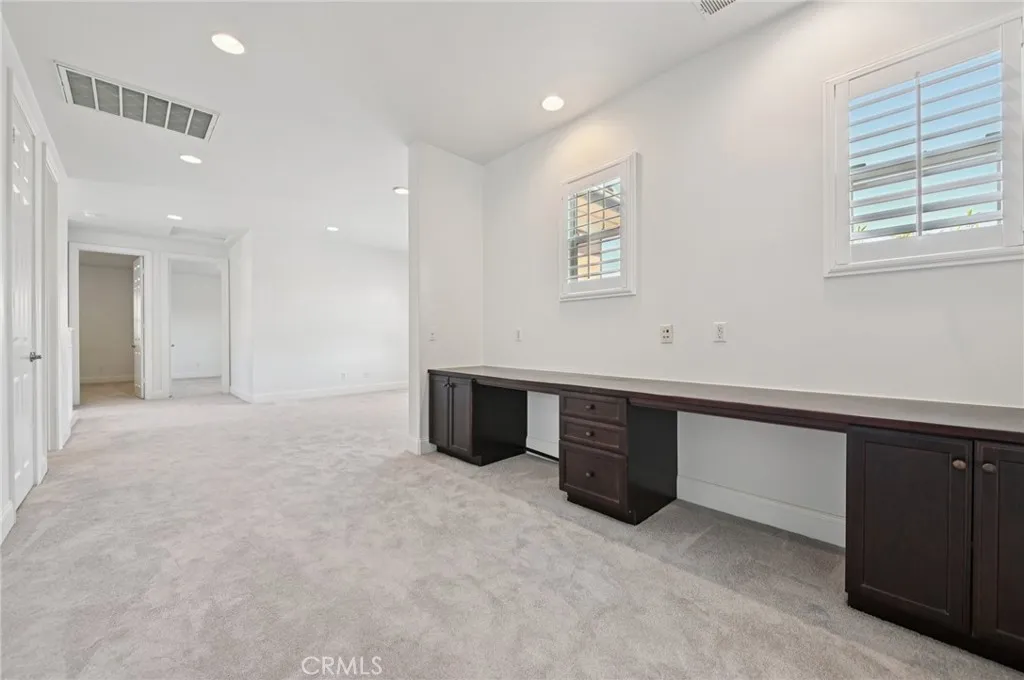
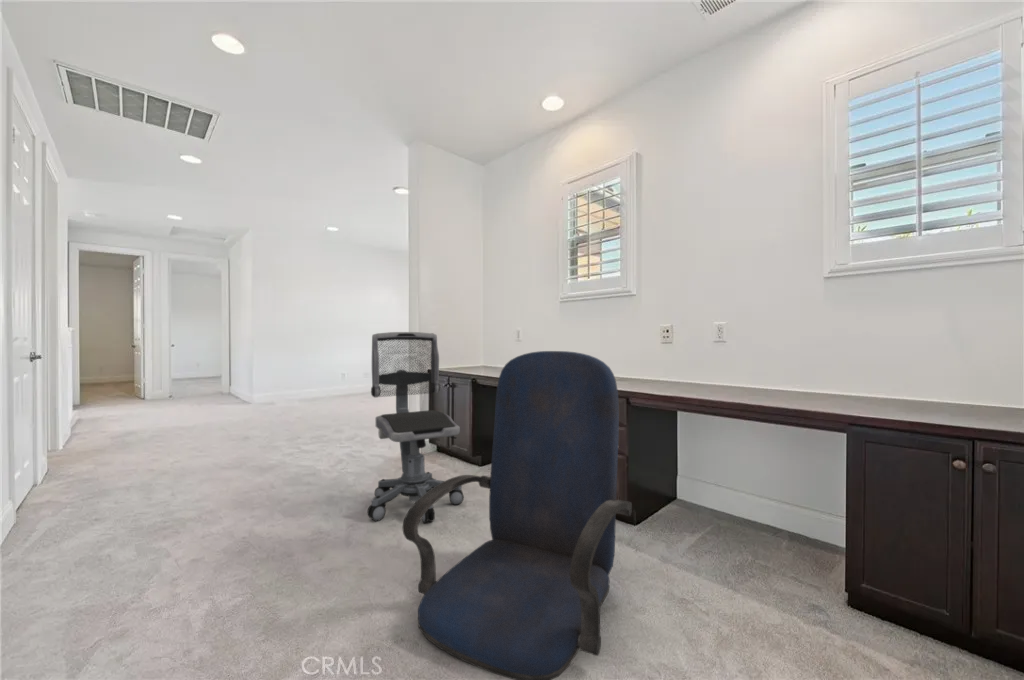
+ office chair [402,350,633,680]
+ office chair [366,331,465,524]
